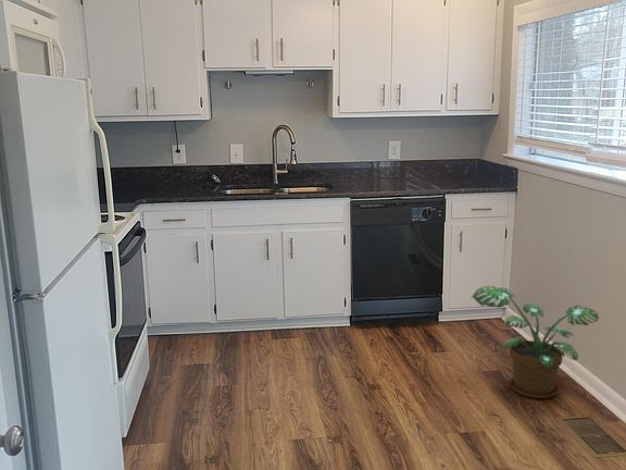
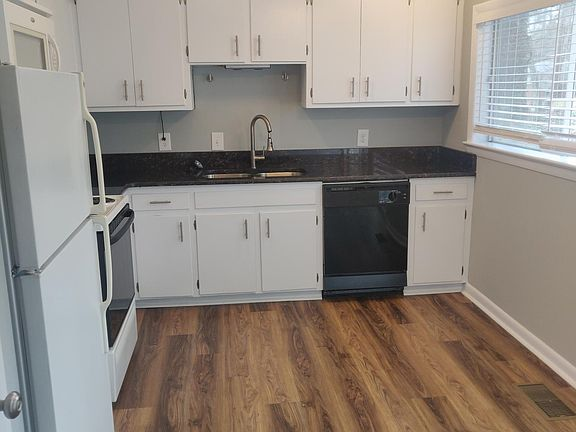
- potted plant [471,285,600,399]
